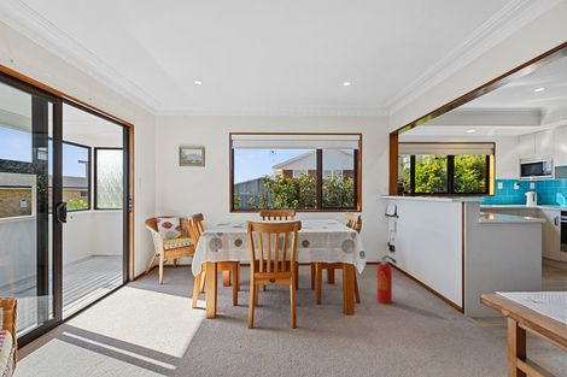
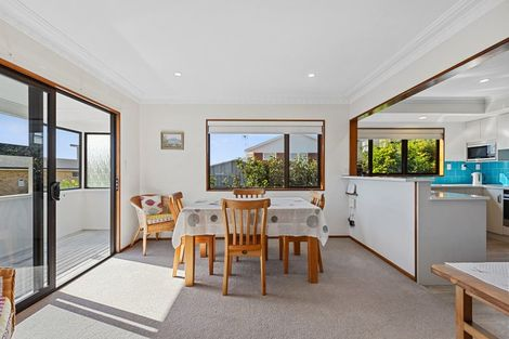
- fire extinguisher [375,254,398,305]
